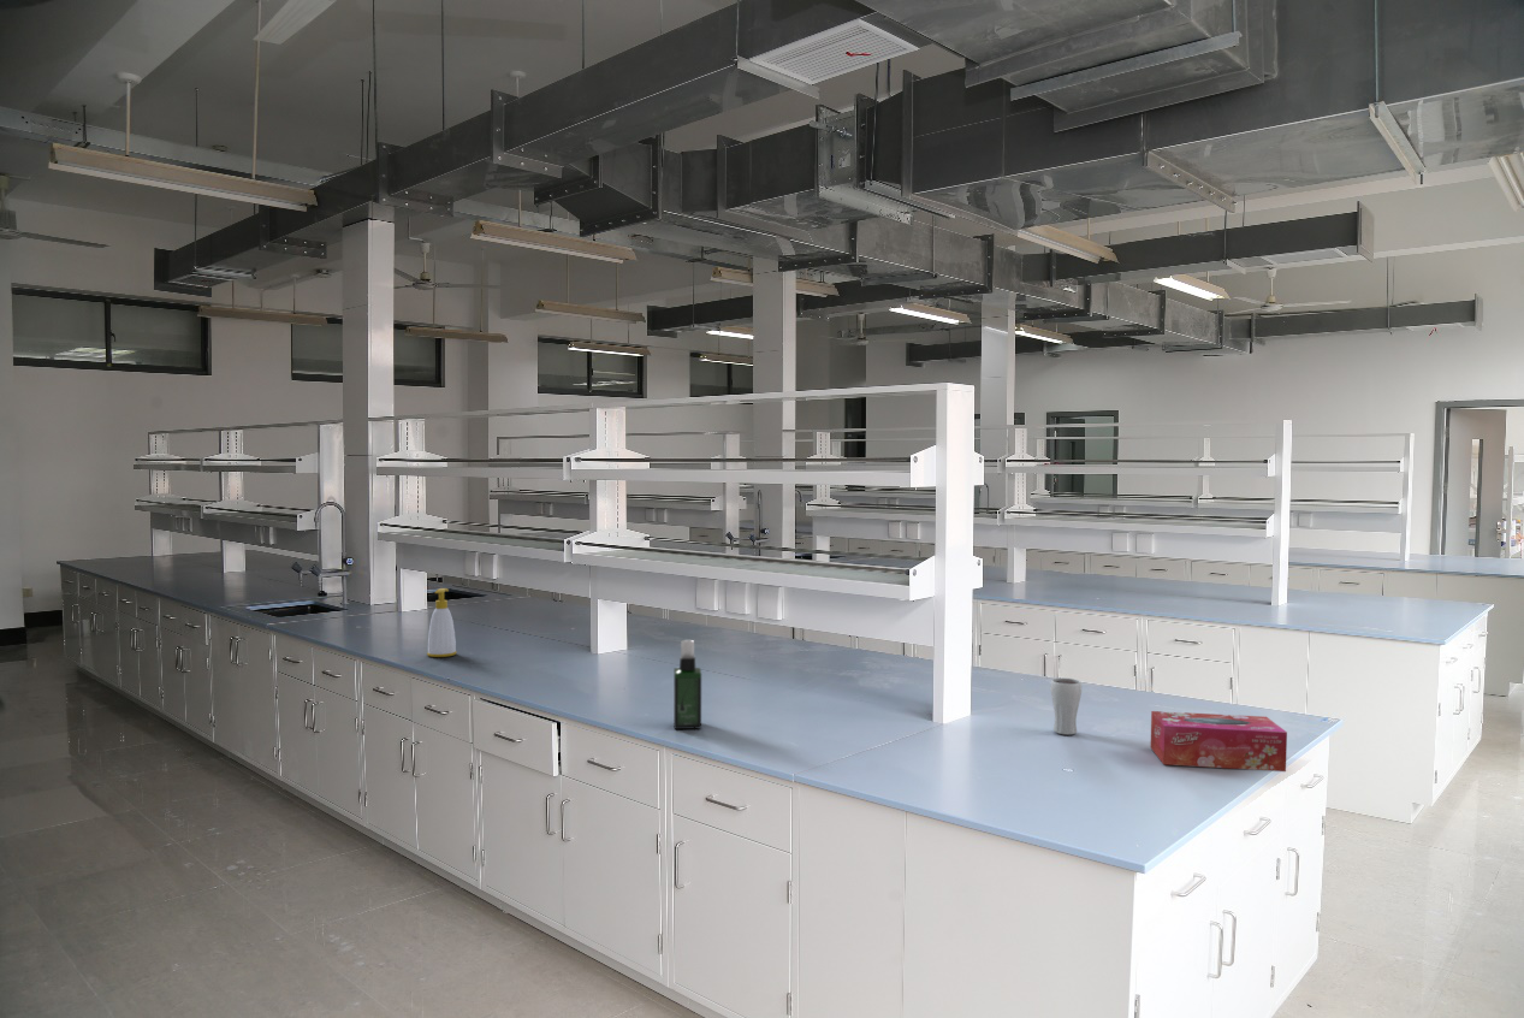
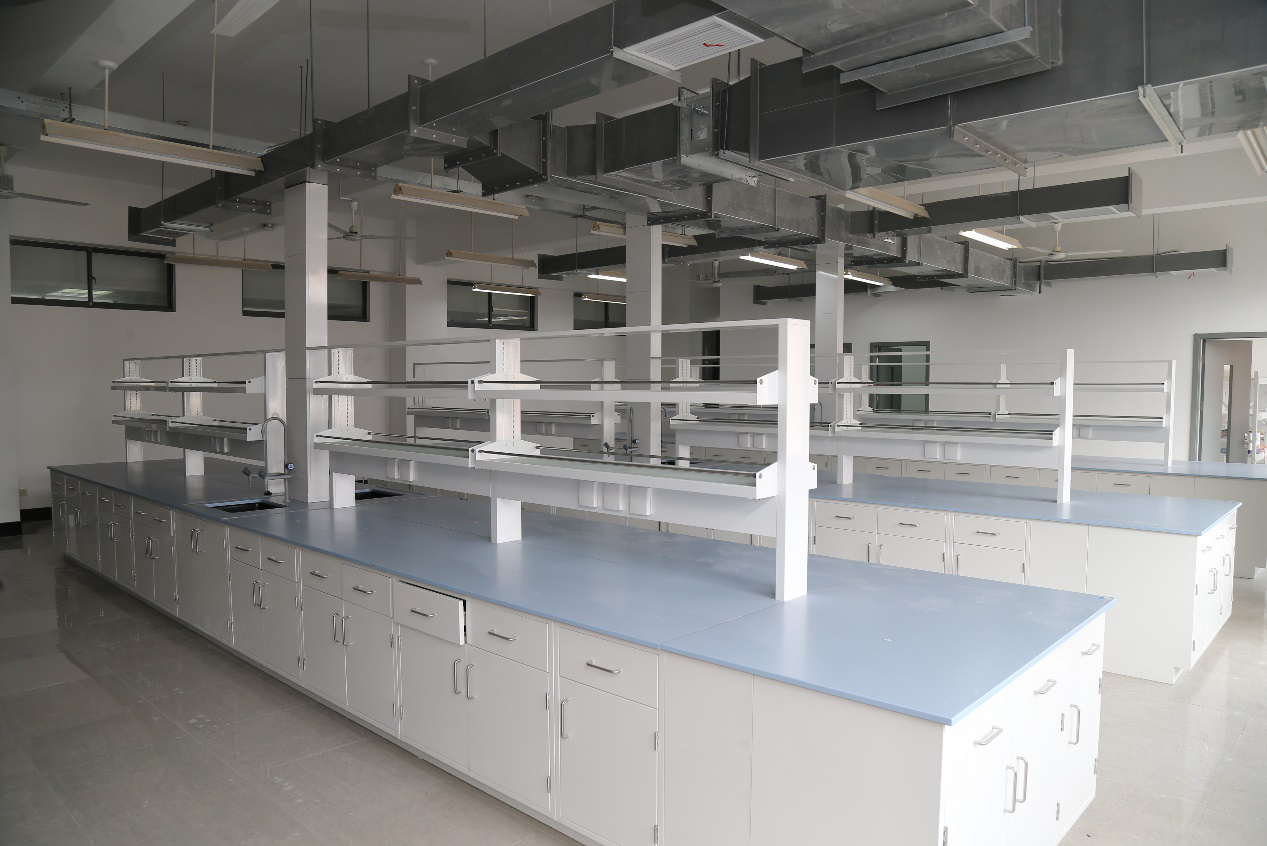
- drinking glass [1049,677,1083,736]
- spray bottle [672,639,702,730]
- tissue box [1150,710,1288,773]
- soap bottle [426,587,457,658]
